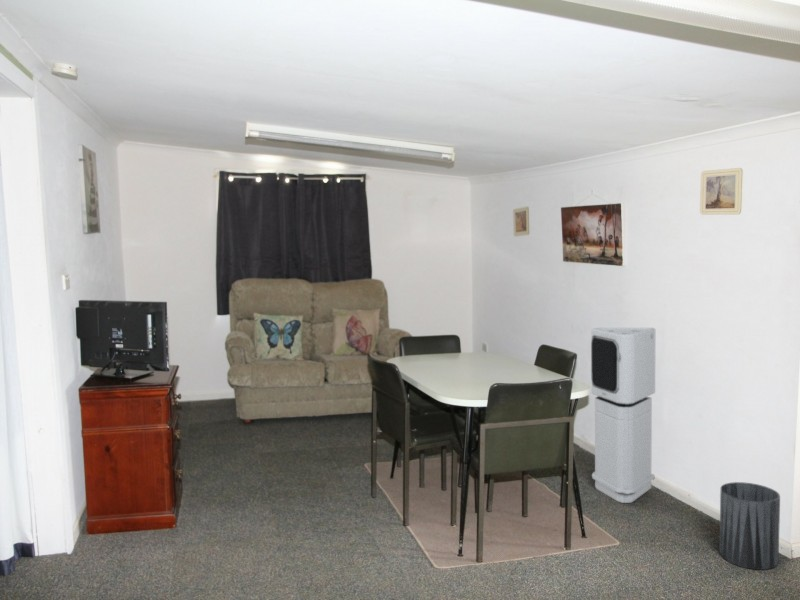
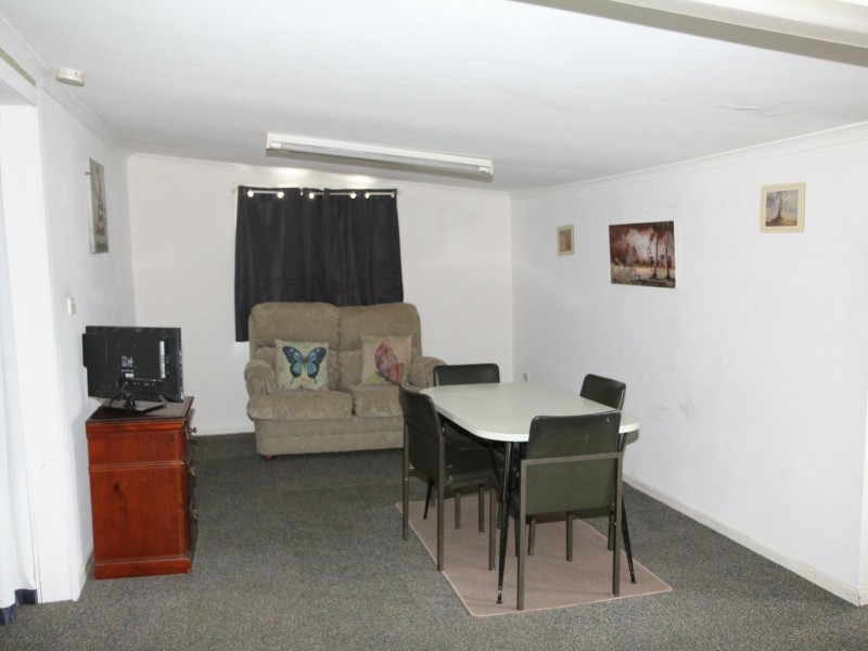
- trash can [718,481,781,571]
- air purifier [590,327,656,504]
